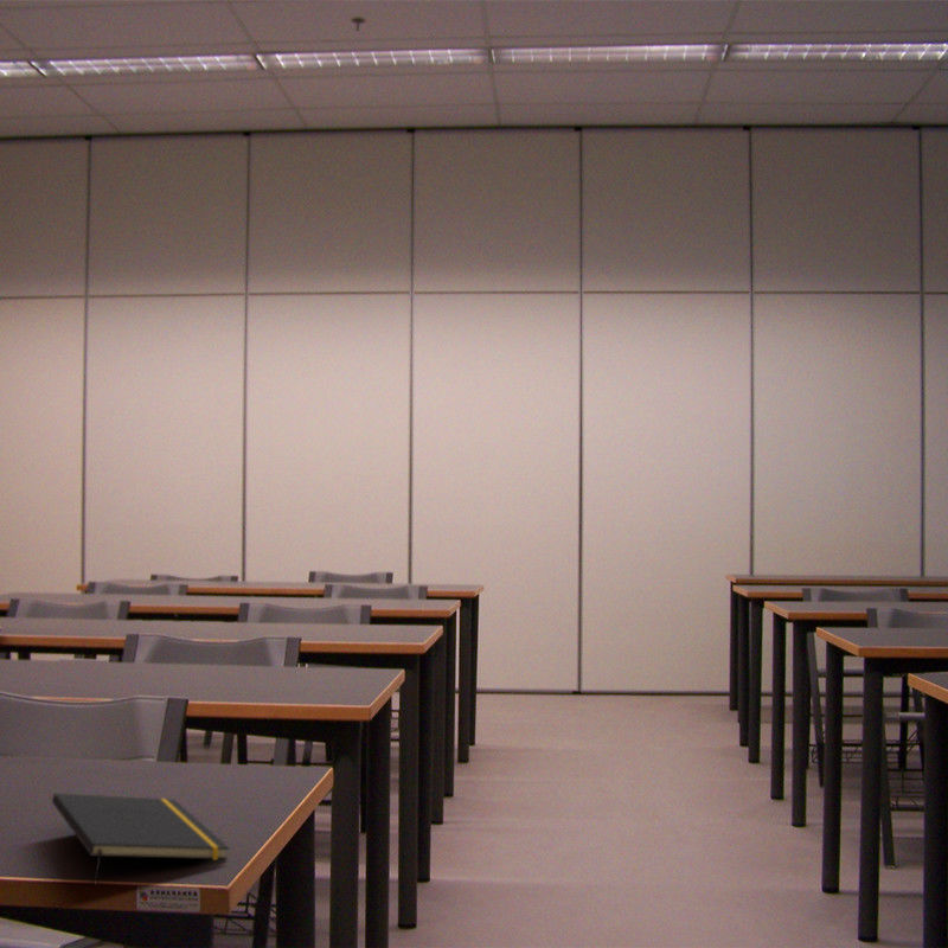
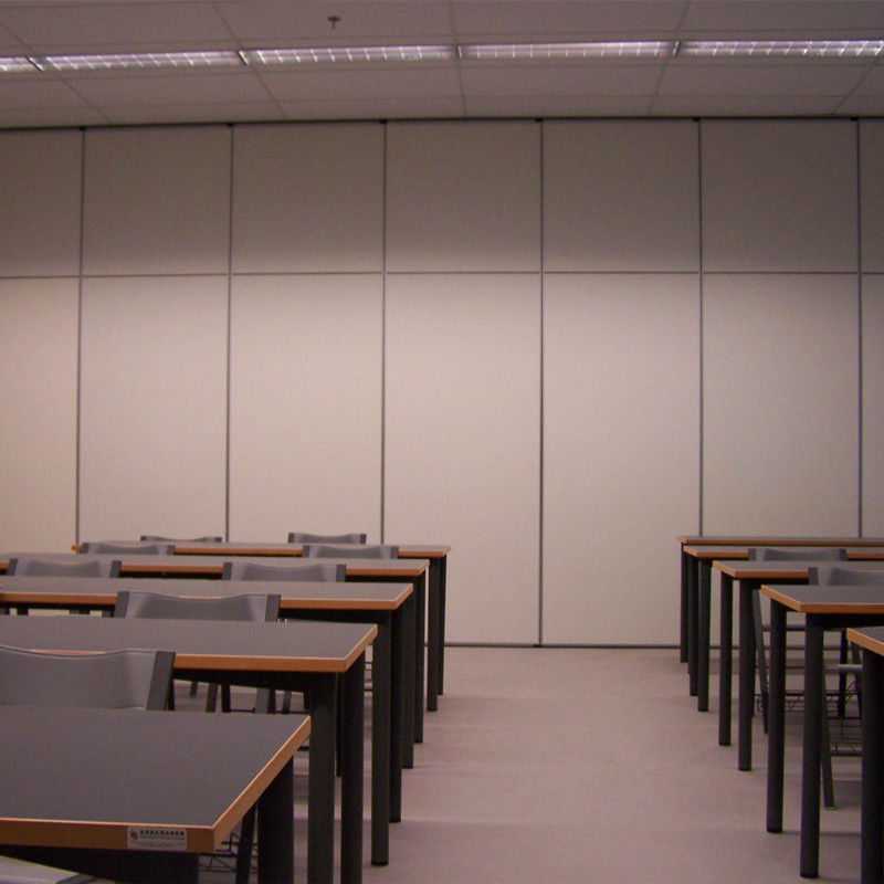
- notepad [51,792,231,888]
